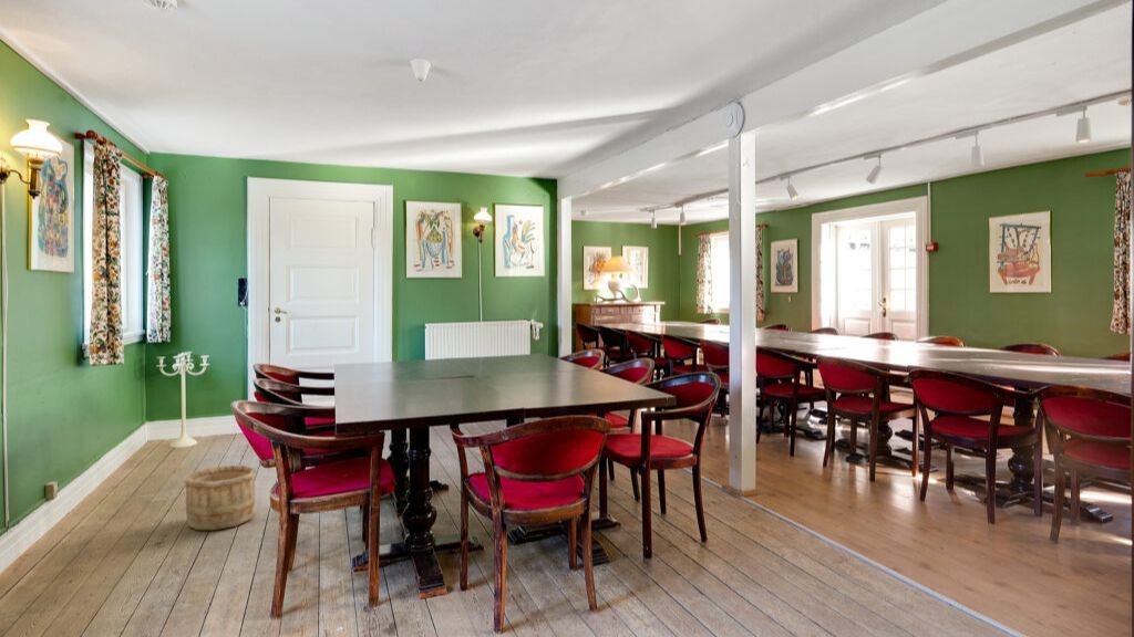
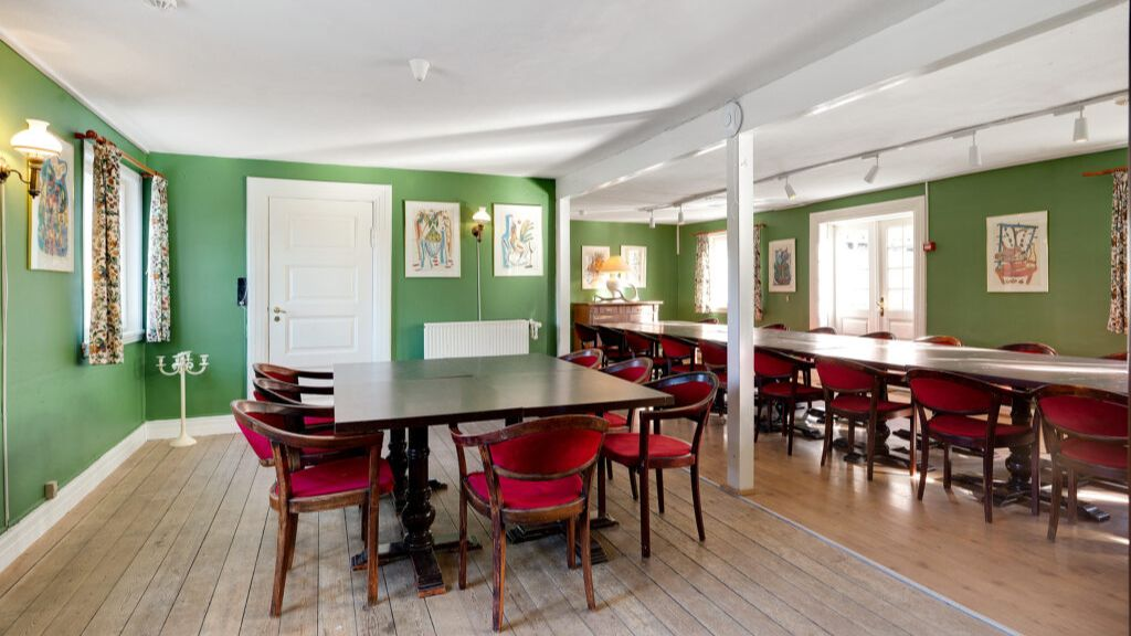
- wooden bucket [183,464,258,531]
